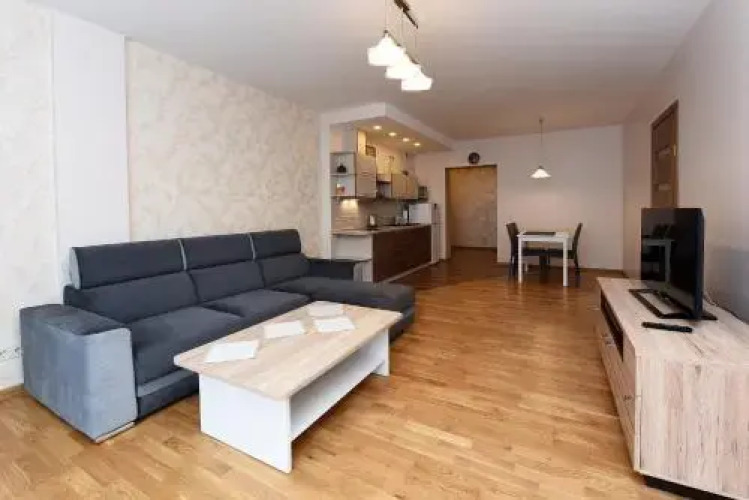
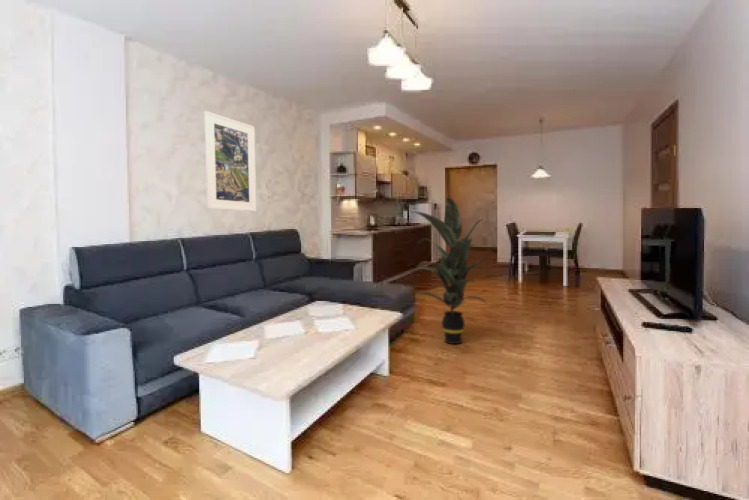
+ indoor plant [409,196,494,345]
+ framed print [203,110,257,212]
